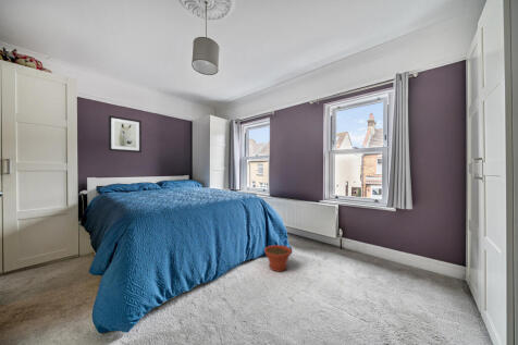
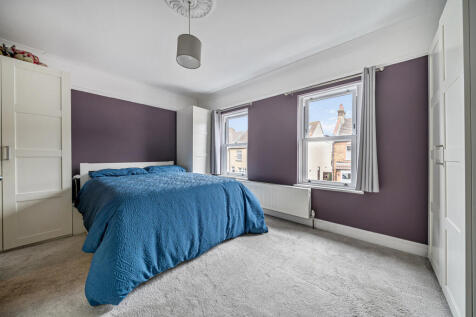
- plant pot [263,244,293,272]
- wall art [108,114,143,153]
